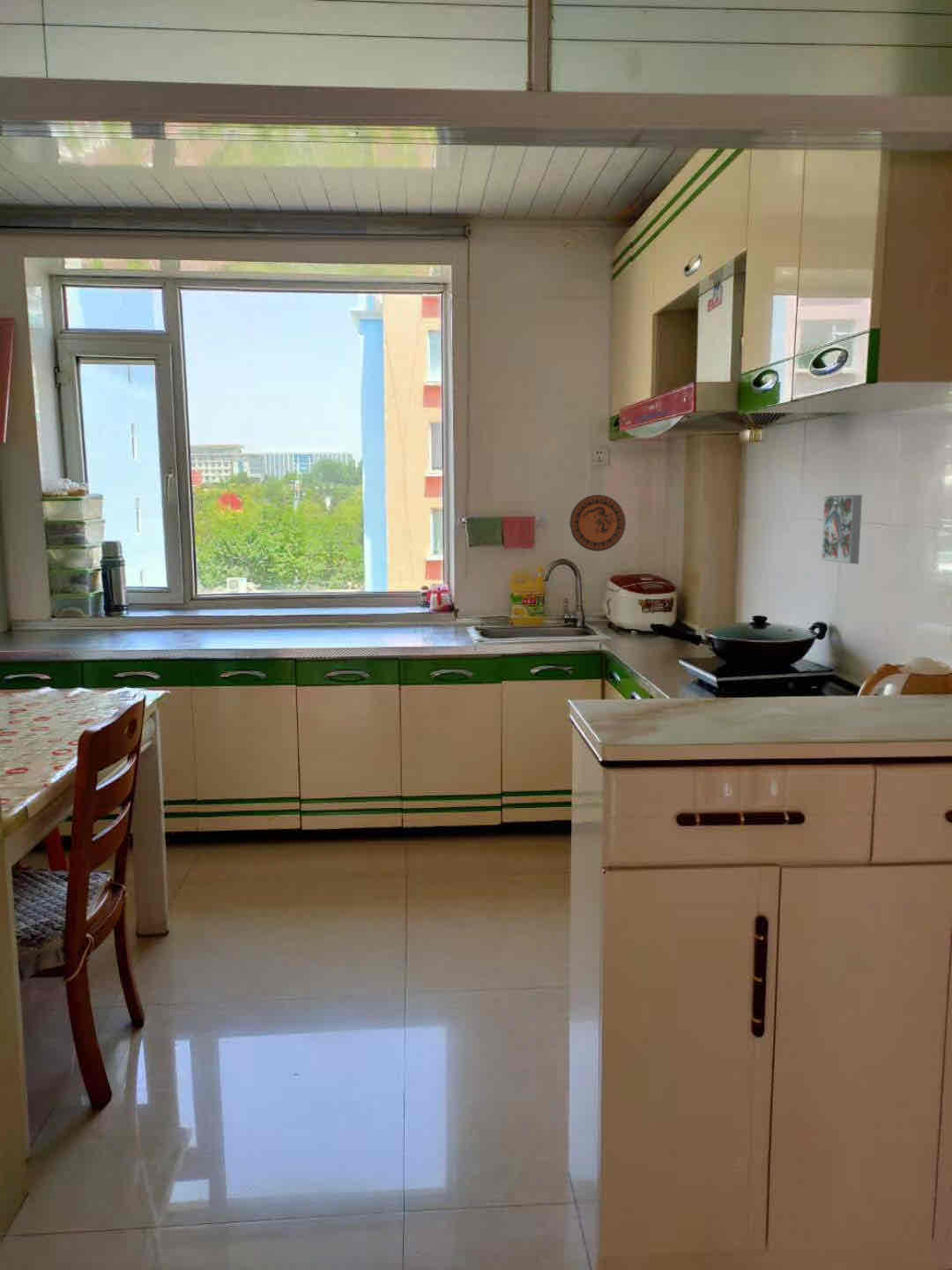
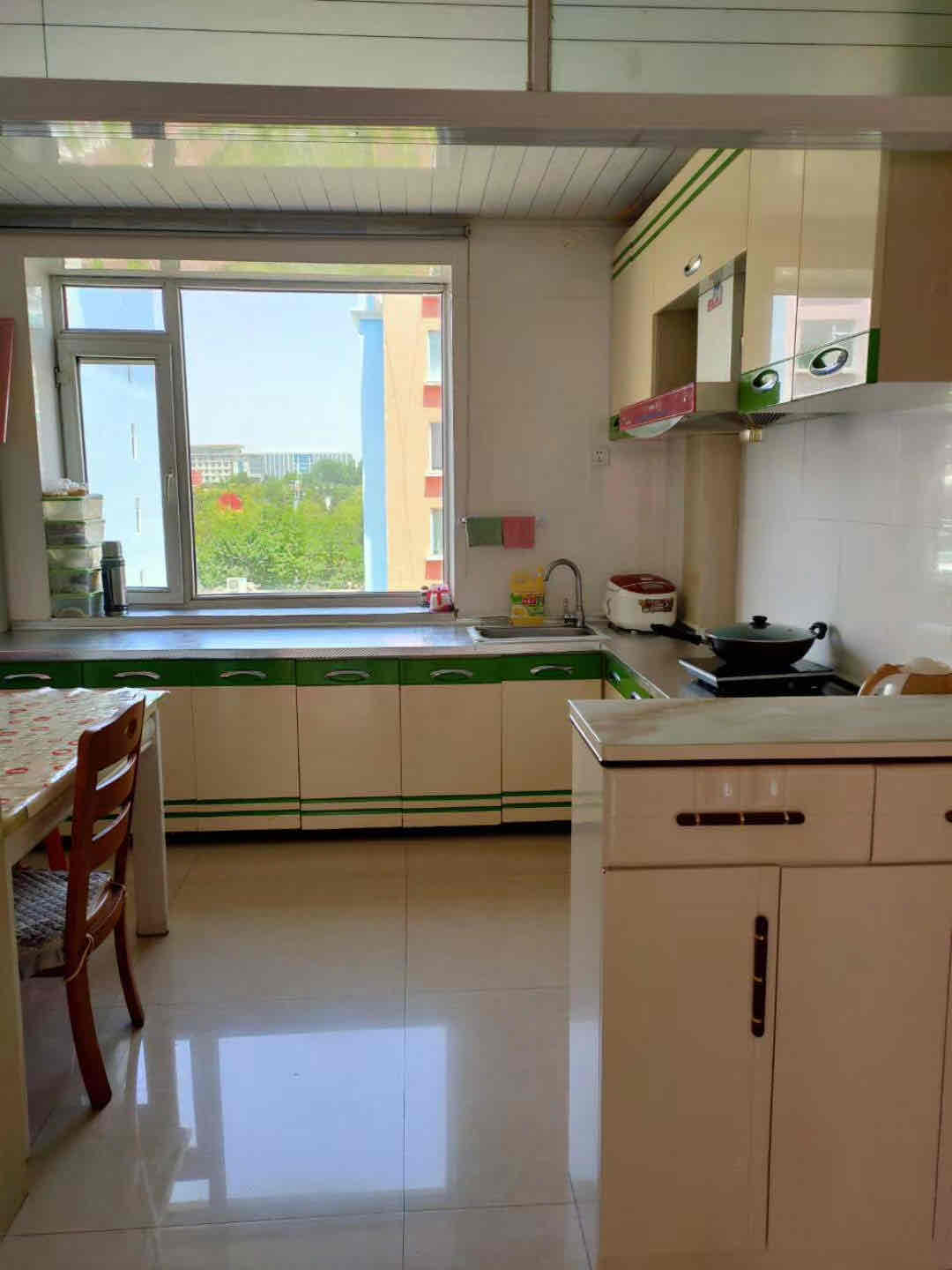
- decorative tile [821,494,863,565]
- decorative plate [569,494,627,552]
